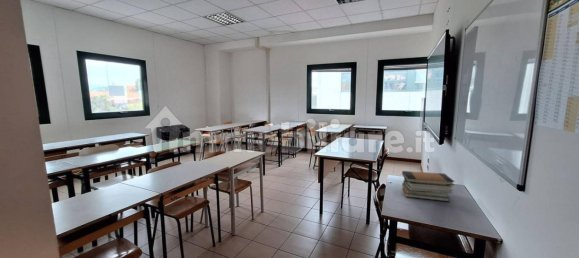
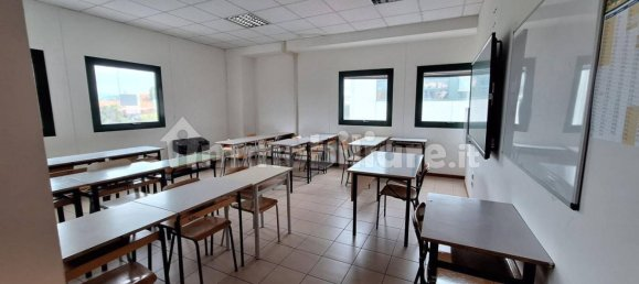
- book stack [401,170,456,203]
